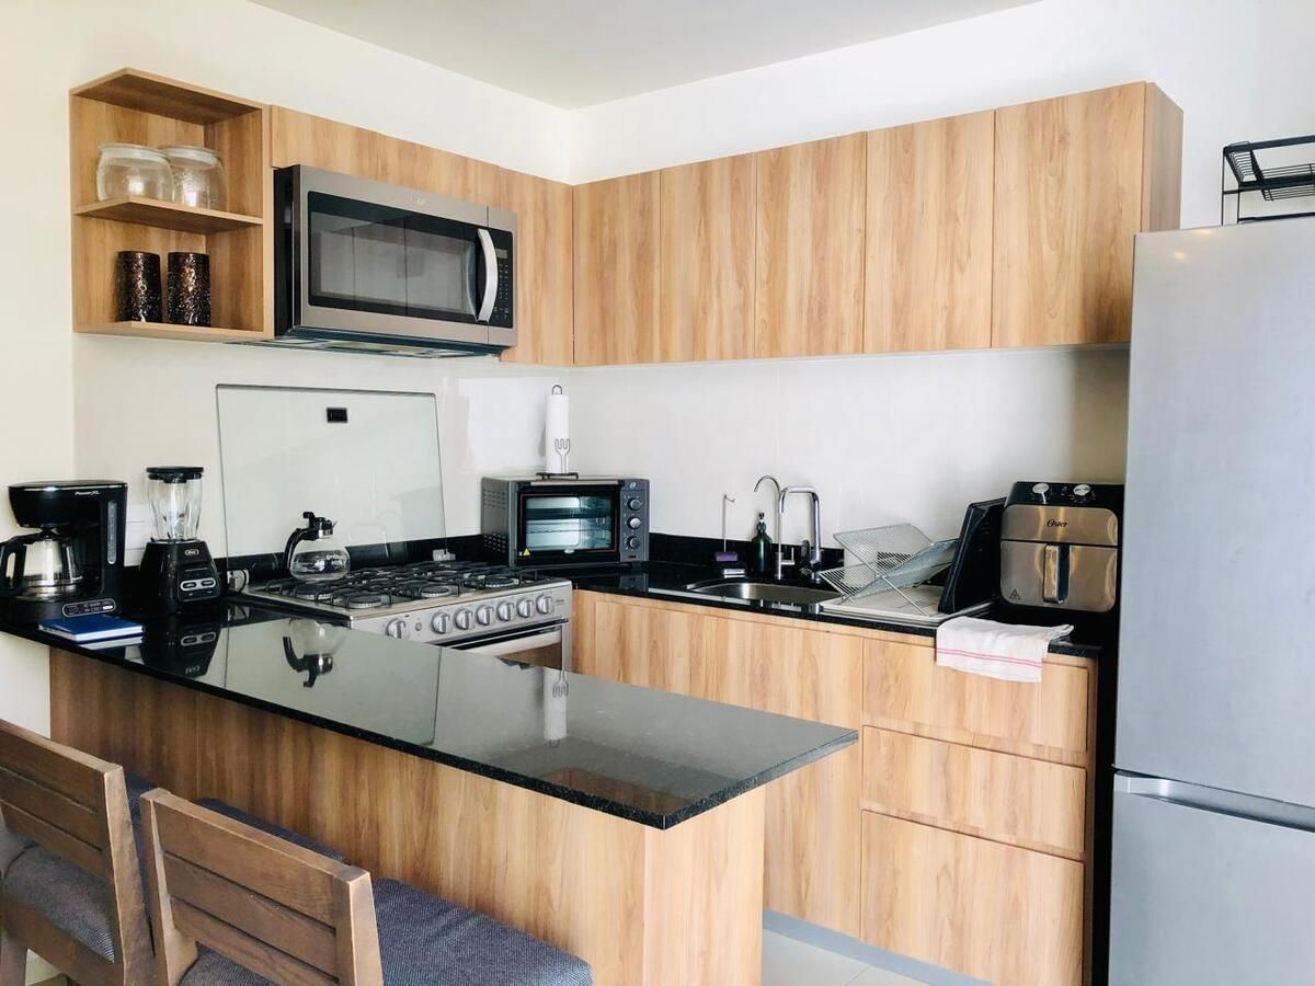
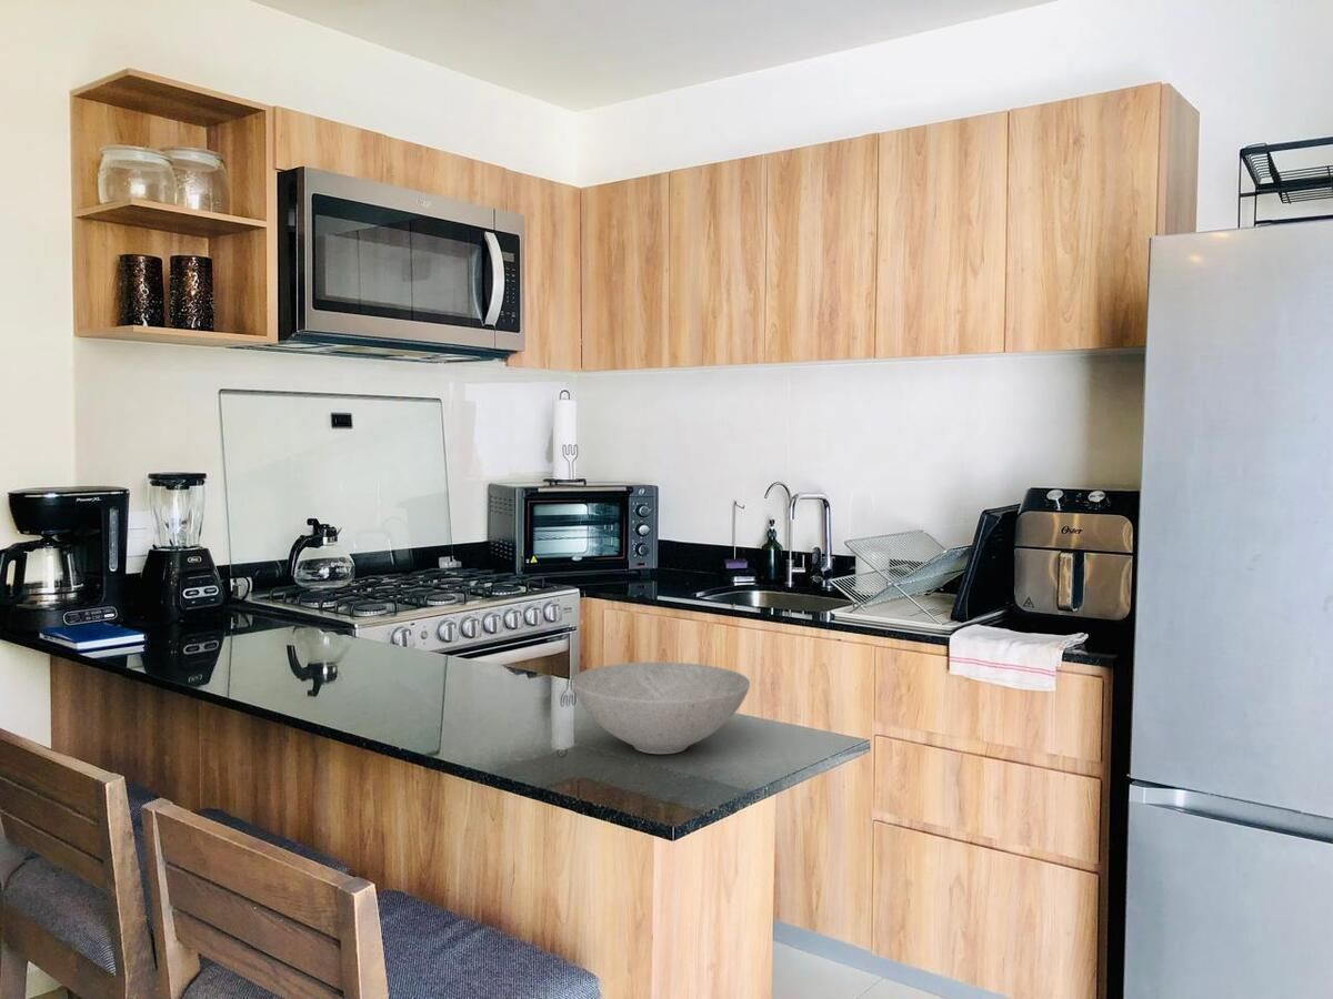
+ bowl [571,662,751,755]
